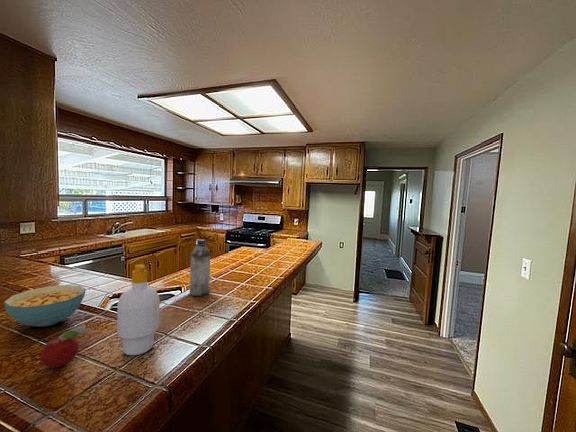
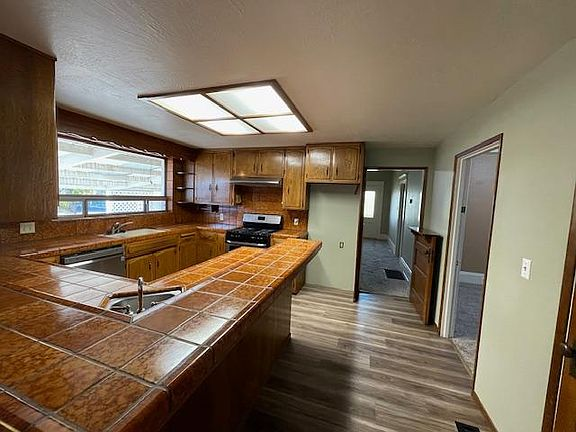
- water bottle [189,238,211,297]
- cereal bowl [3,284,87,328]
- soap bottle [116,263,161,356]
- fruit [39,324,90,369]
